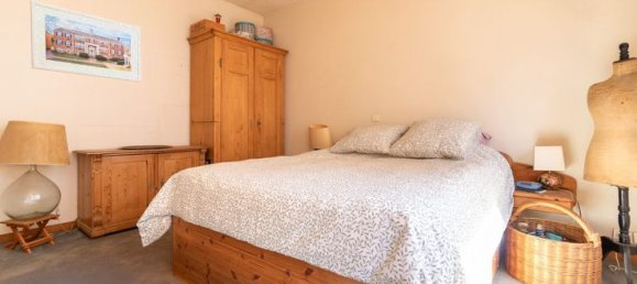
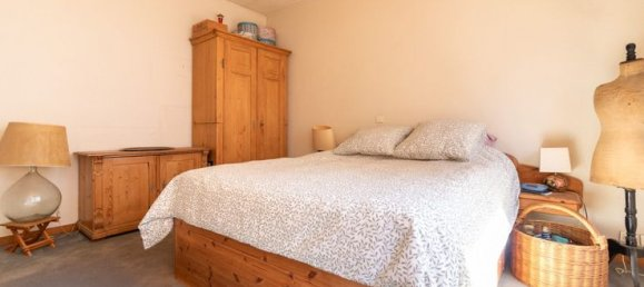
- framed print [30,0,142,83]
